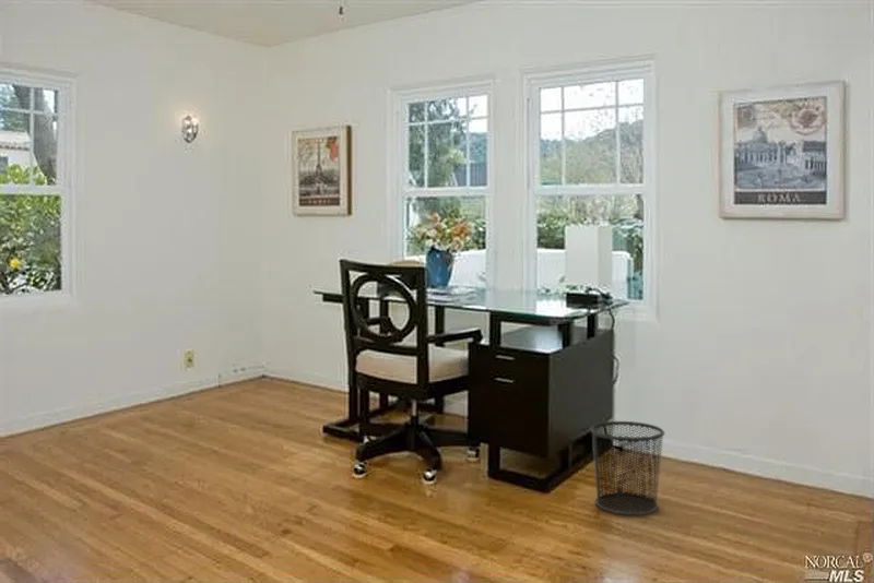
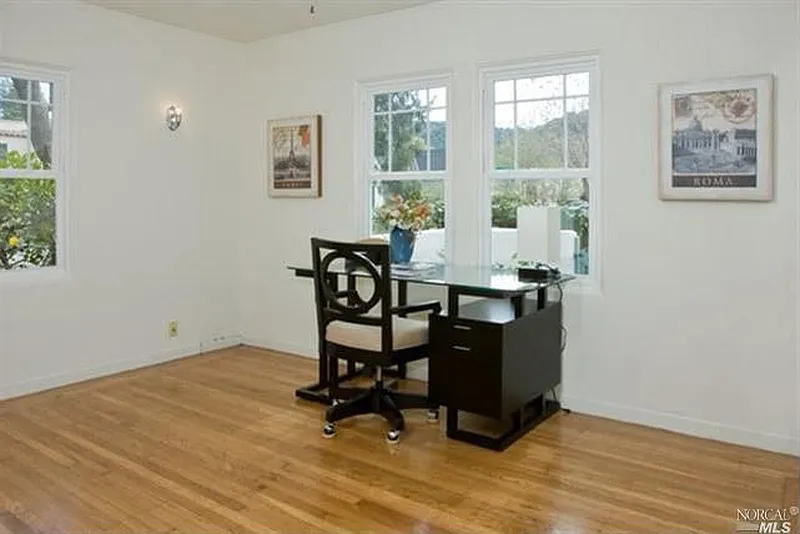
- waste bin [589,420,665,516]
